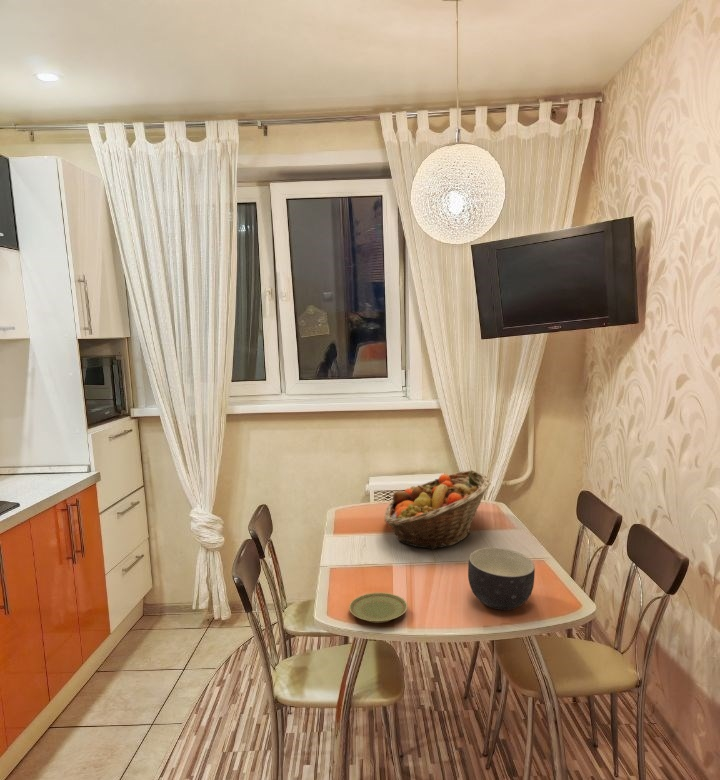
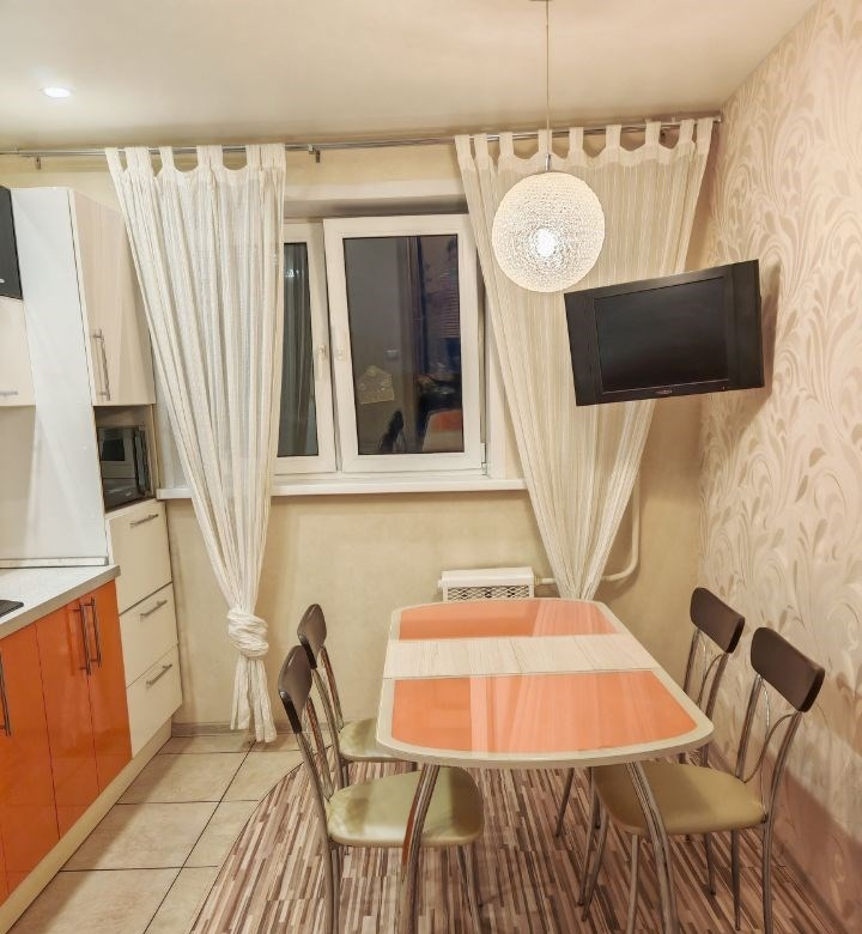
- fruit basket [384,469,492,550]
- plate [348,592,408,624]
- bowl [467,547,536,611]
